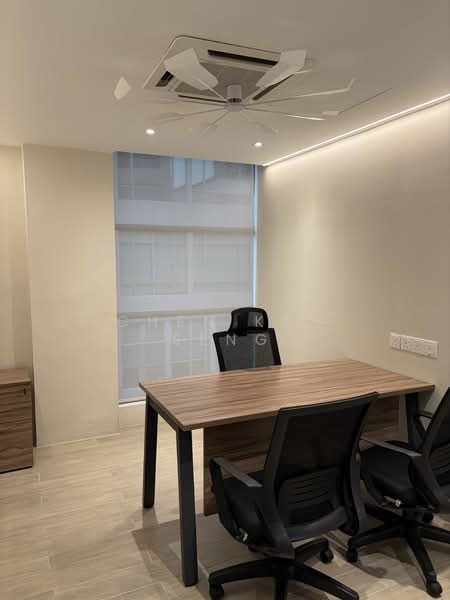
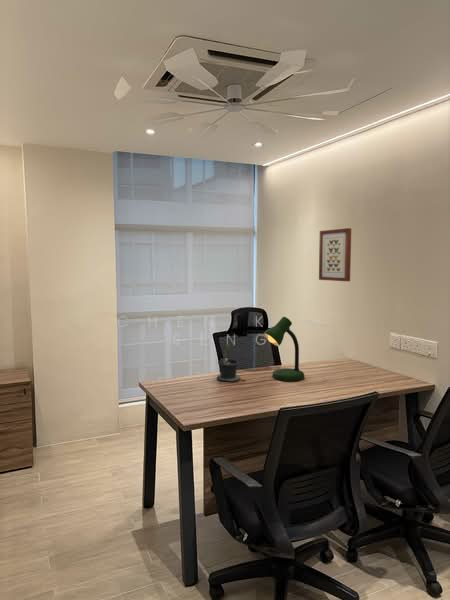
+ desk lamp [263,316,305,383]
+ potted plant [216,337,246,383]
+ wall art [318,227,352,282]
